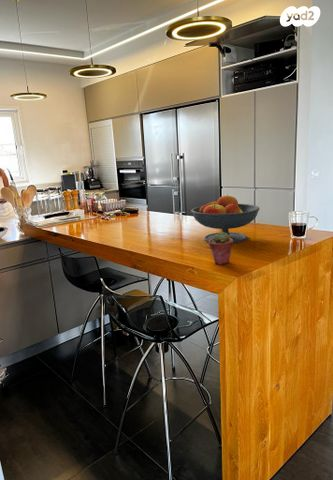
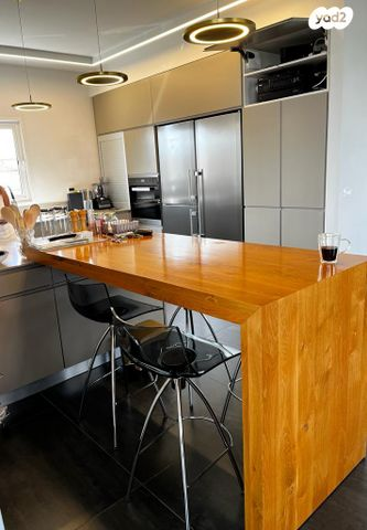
- fruit bowl [190,194,261,244]
- potted succulent [207,230,234,266]
